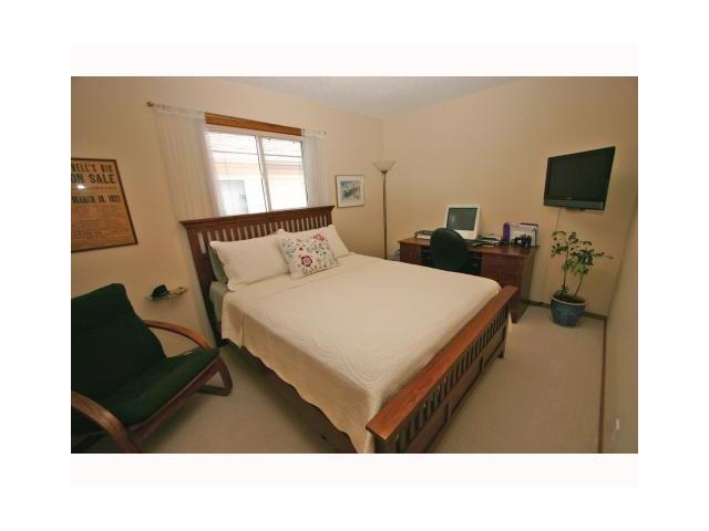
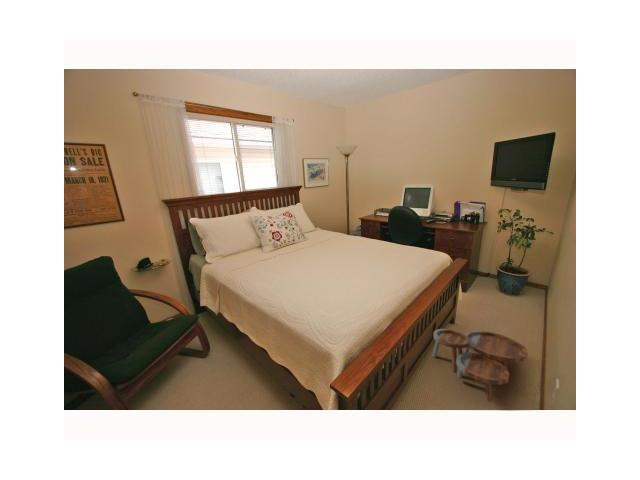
+ nesting tables [432,328,529,403]
